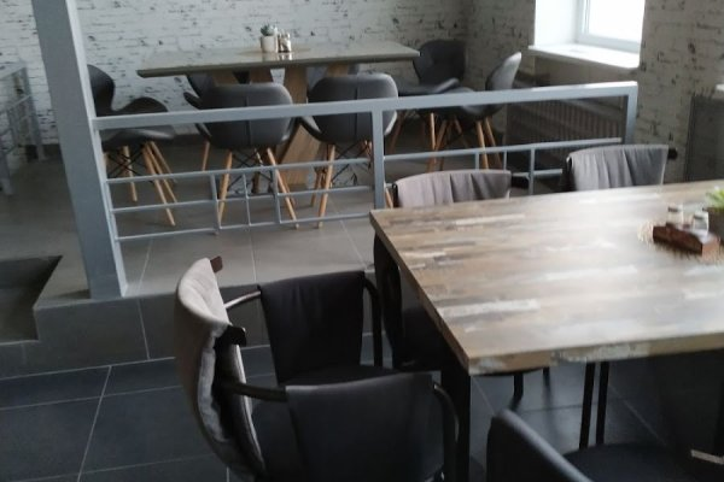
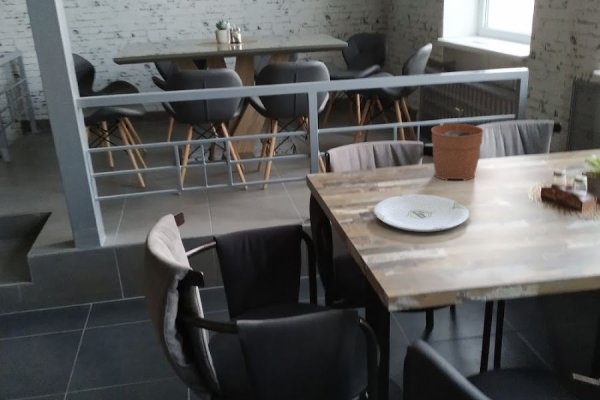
+ plant pot [430,107,485,182]
+ plate [373,193,470,233]
